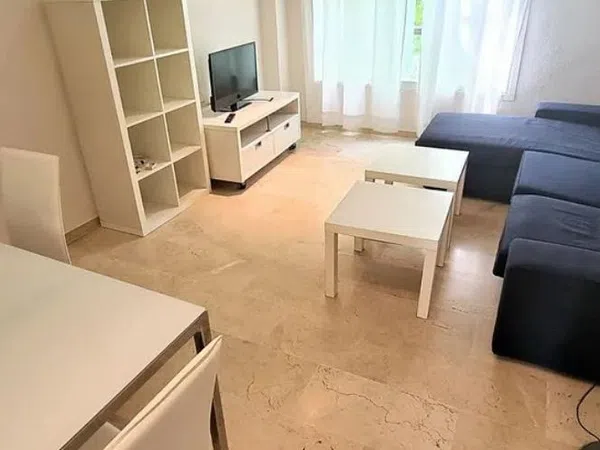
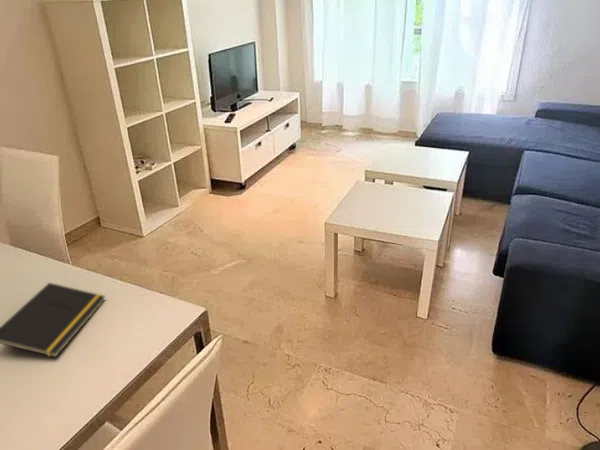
+ notepad [0,282,106,358]
